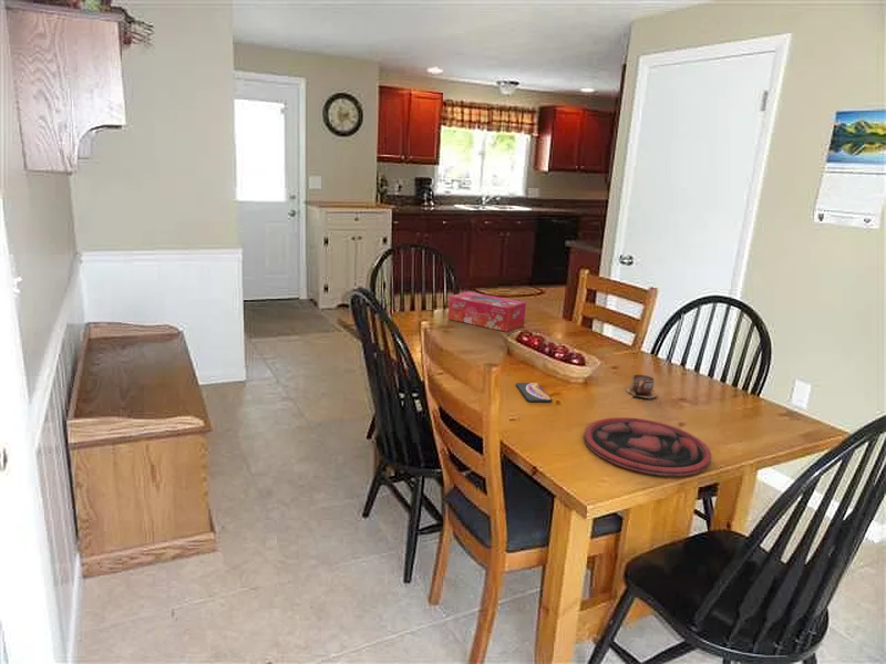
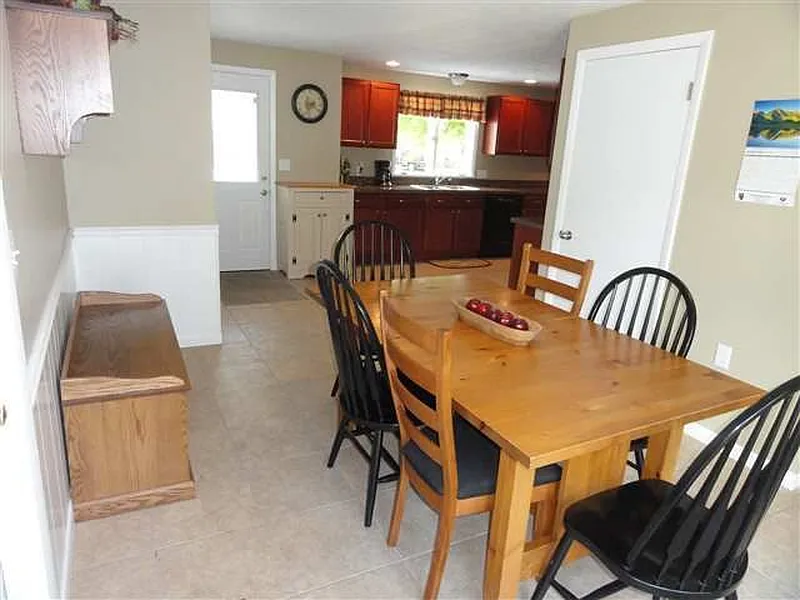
- smartphone [515,382,553,403]
- tissue box [447,291,527,333]
- plate [583,416,712,477]
- cup [625,374,659,401]
